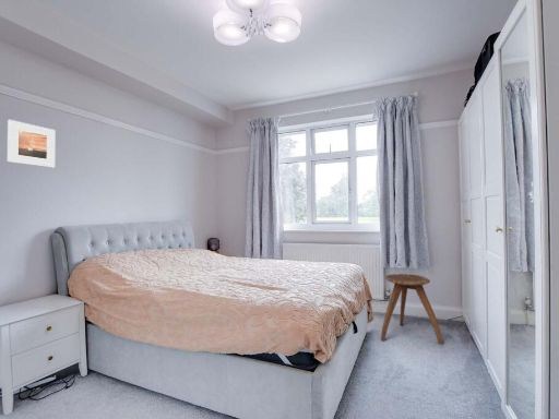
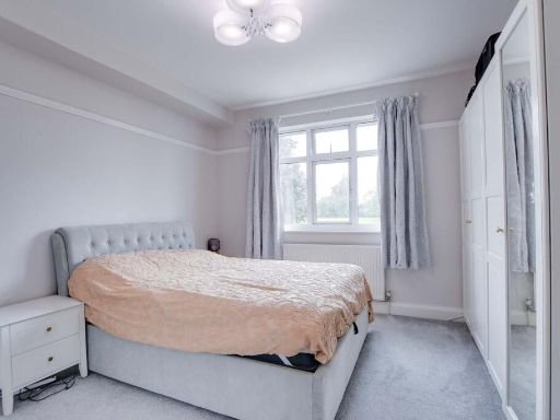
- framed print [7,119,56,168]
- stool [380,273,444,346]
